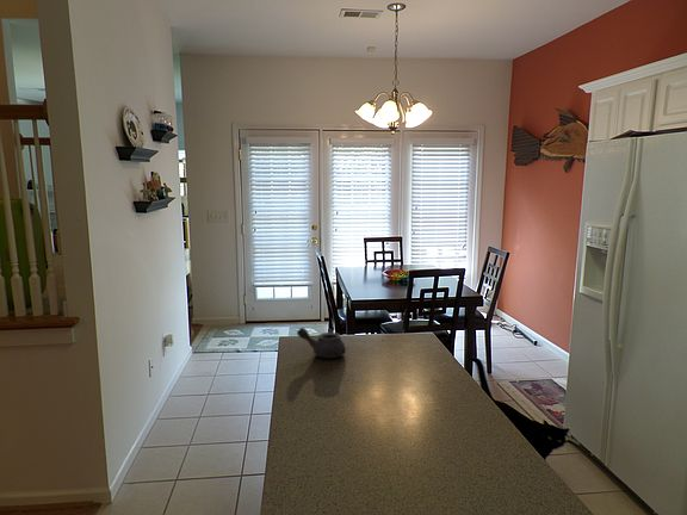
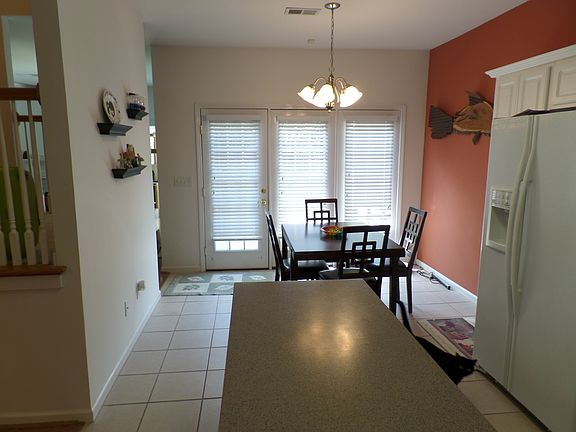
- teapot [296,327,347,359]
